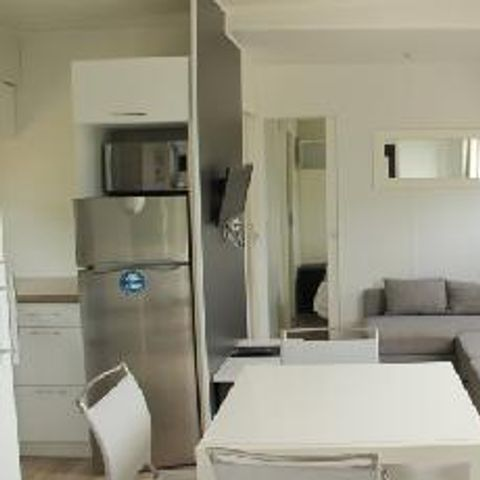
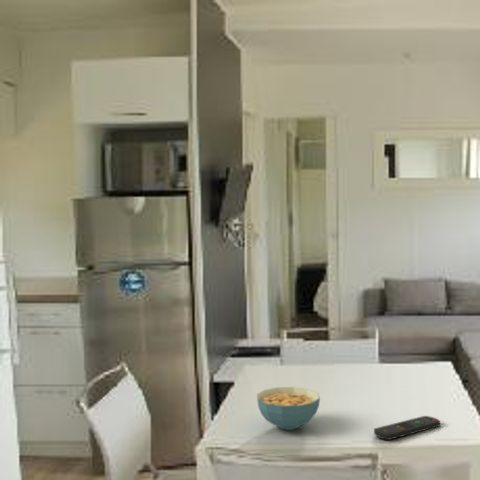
+ cereal bowl [256,386,321,431]
+ remote control [373,415,441,441]
